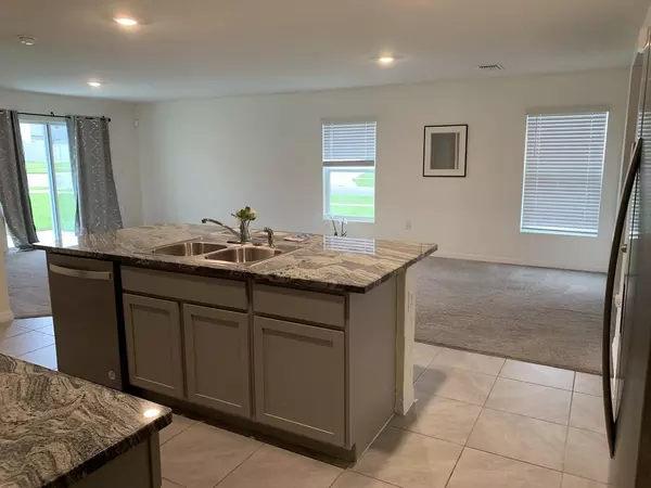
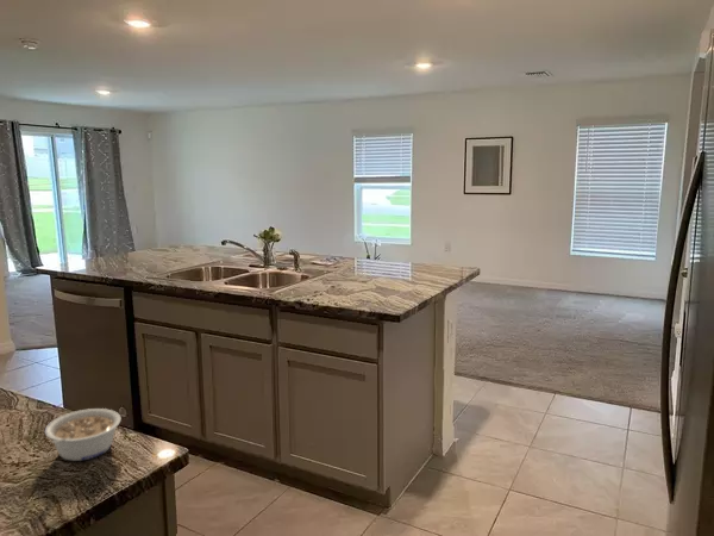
+ legume [44,407,123,462]
